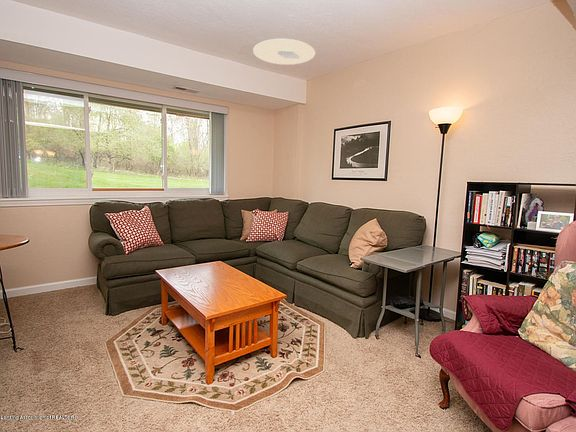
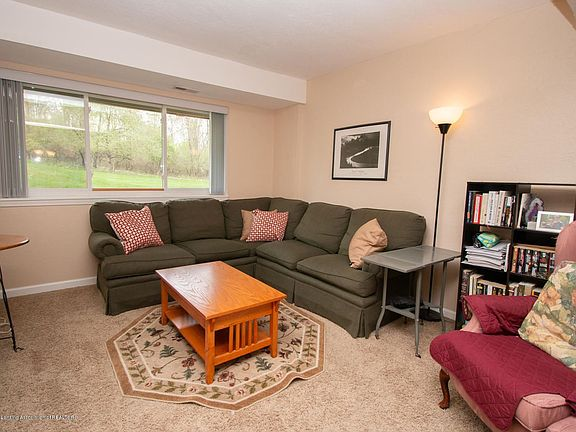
- ceiling light [252,38,316,66]
